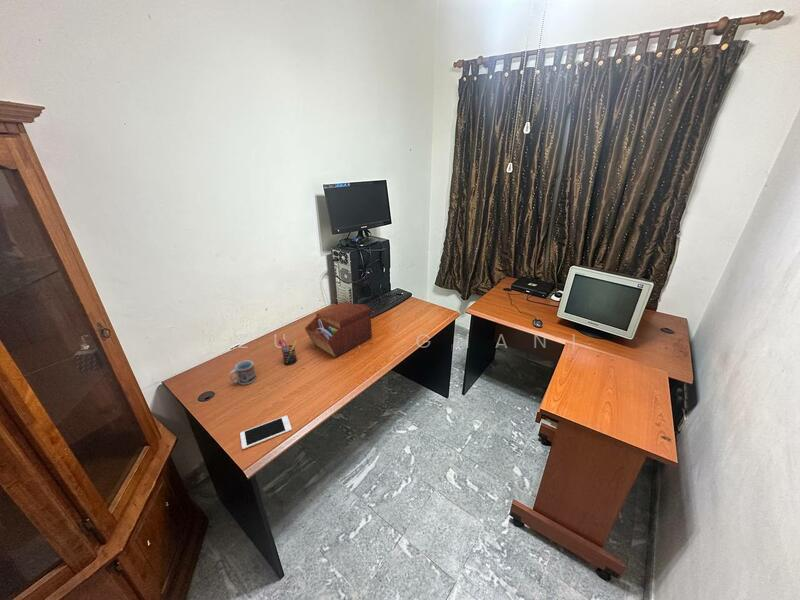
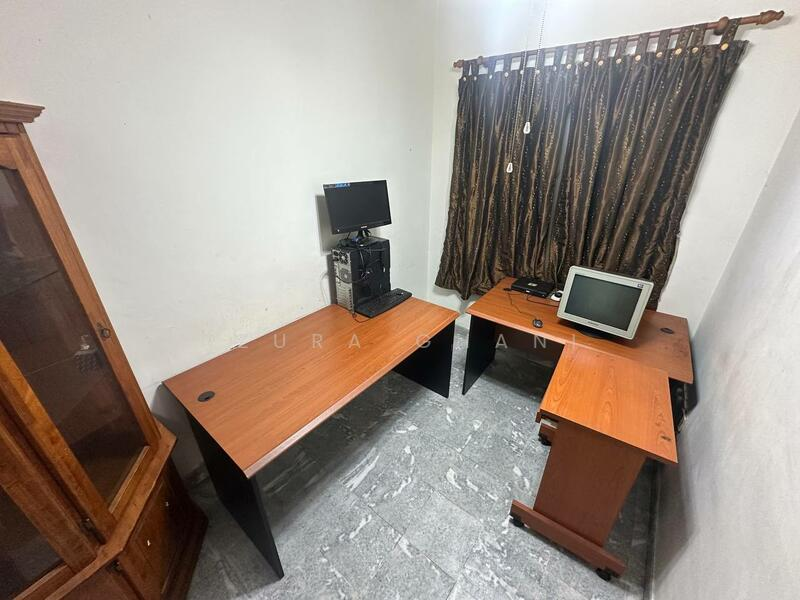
- cell phone [239,414,293,450]
- pen holder [277,338,298,366]
- cup [229,360,257,386]
- sewing box [303,301,373,358]
